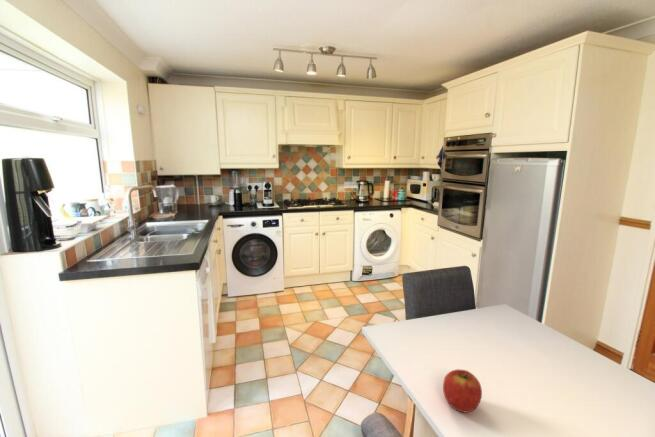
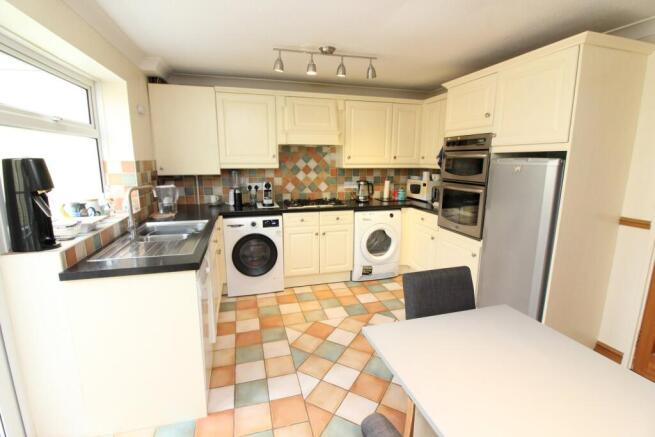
- apple [442,368,483,414]
